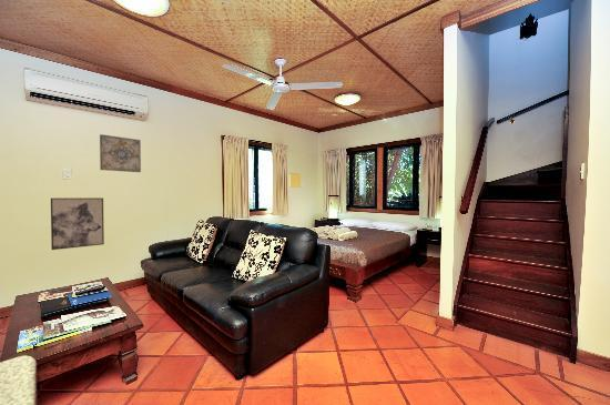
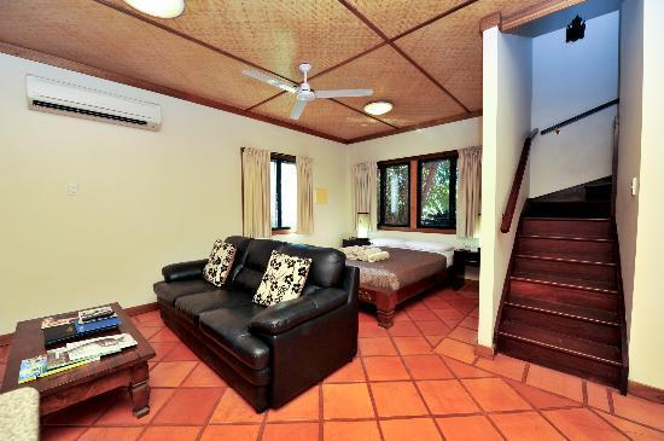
- wall art [99,133,142,173]
- wall art [50,196,105,251]
